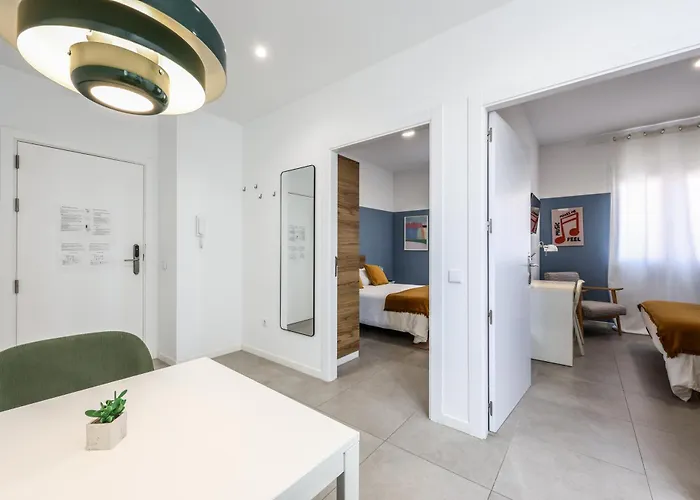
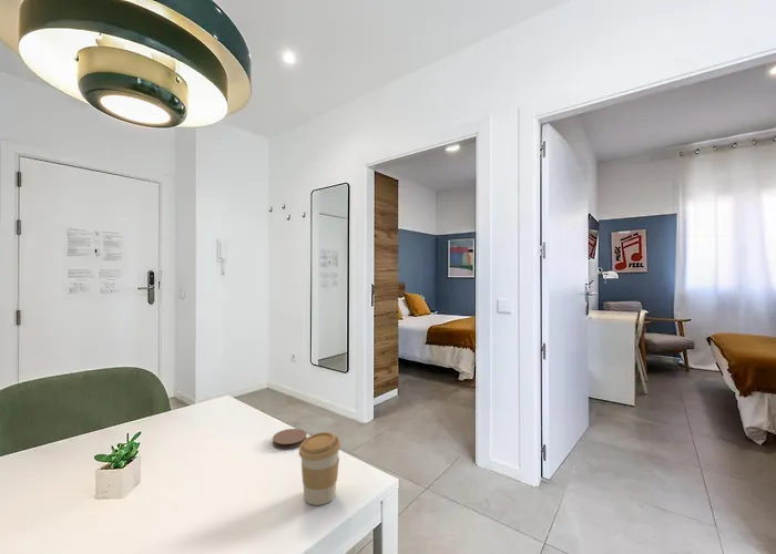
+ coffee cup [298,431,341,506]
+ coaster [272,428,308,450]
